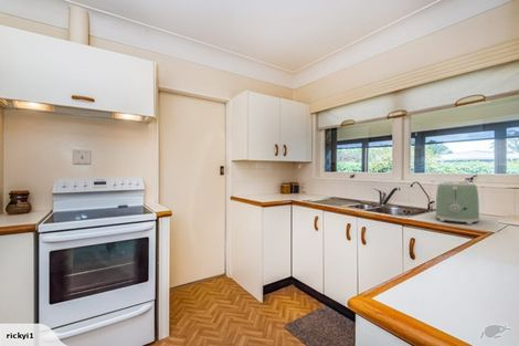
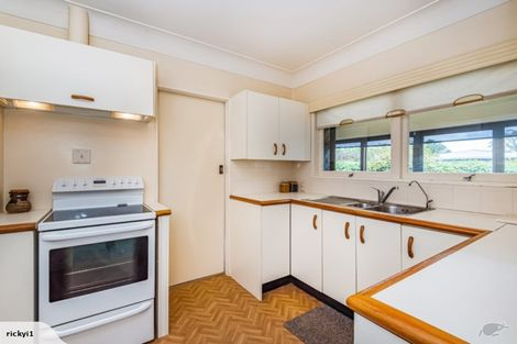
- toaster [434,181,480,226]
